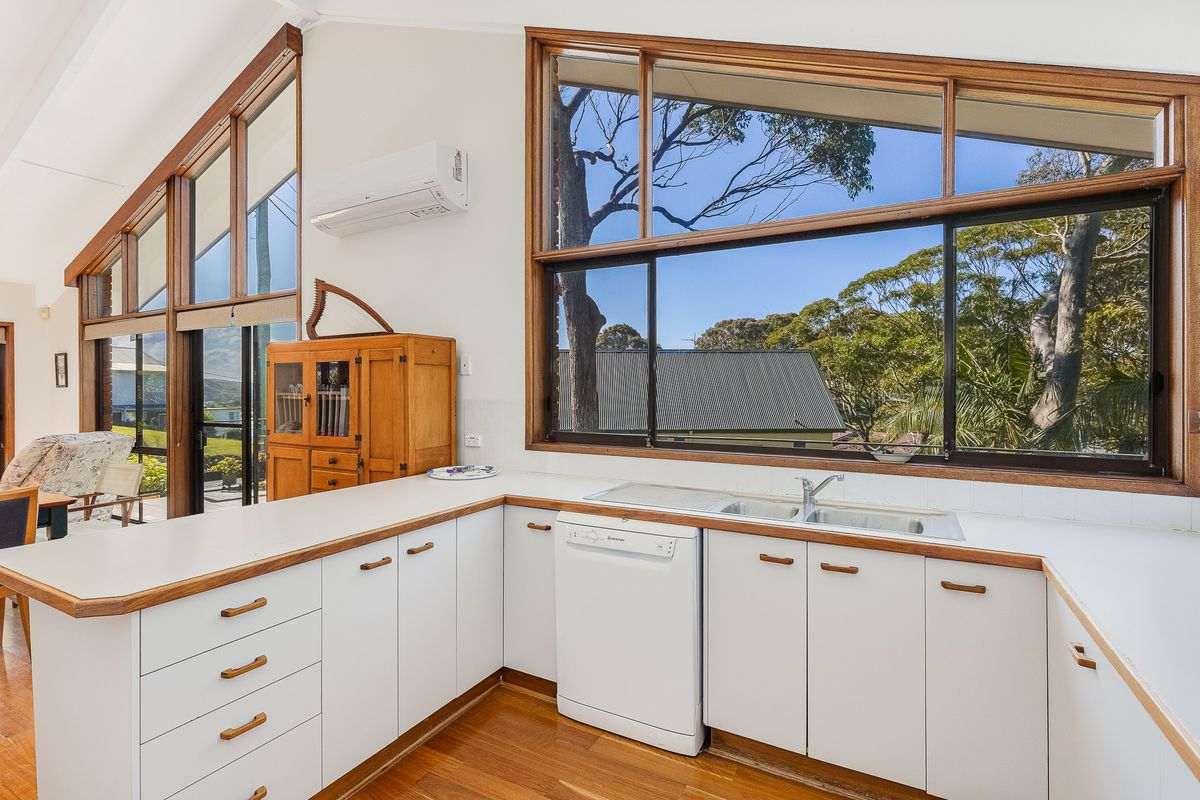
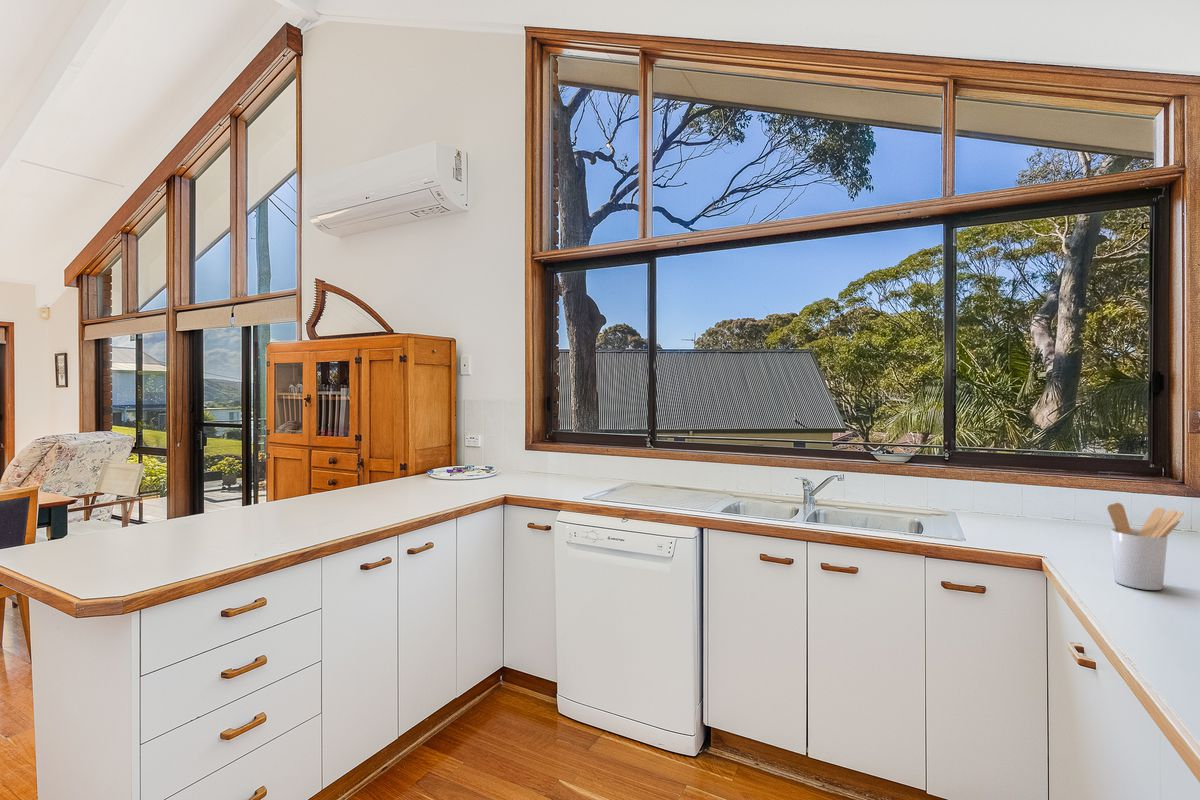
+ utensil holder [1106,502,1185,591]
